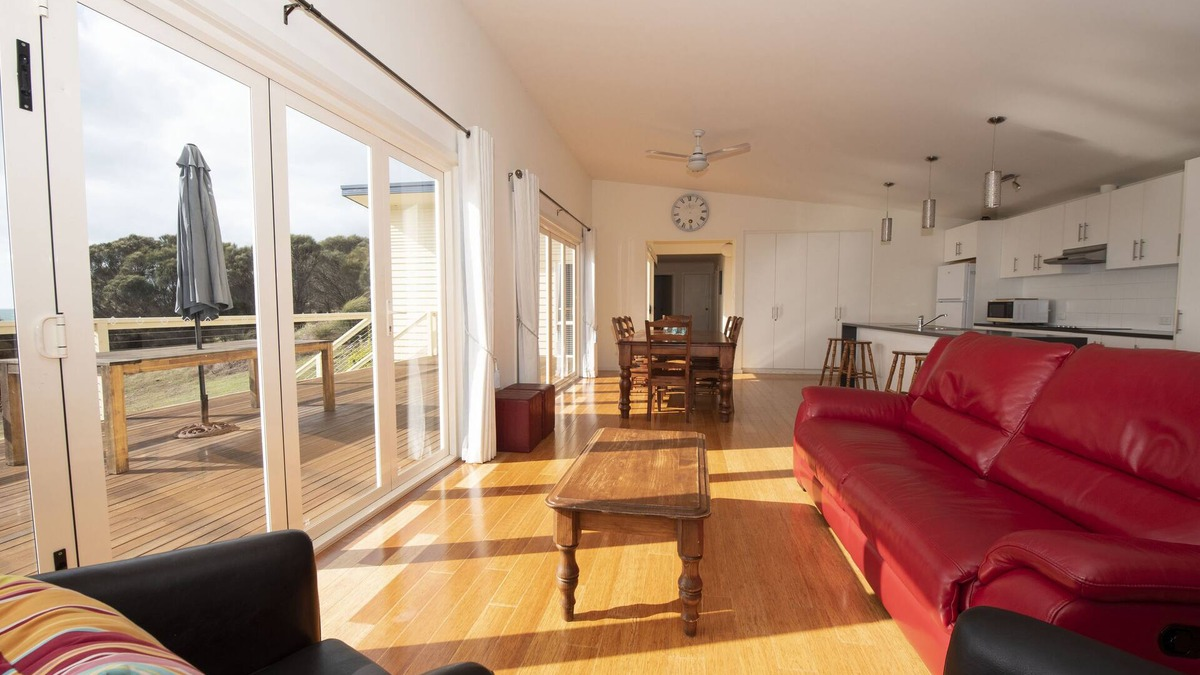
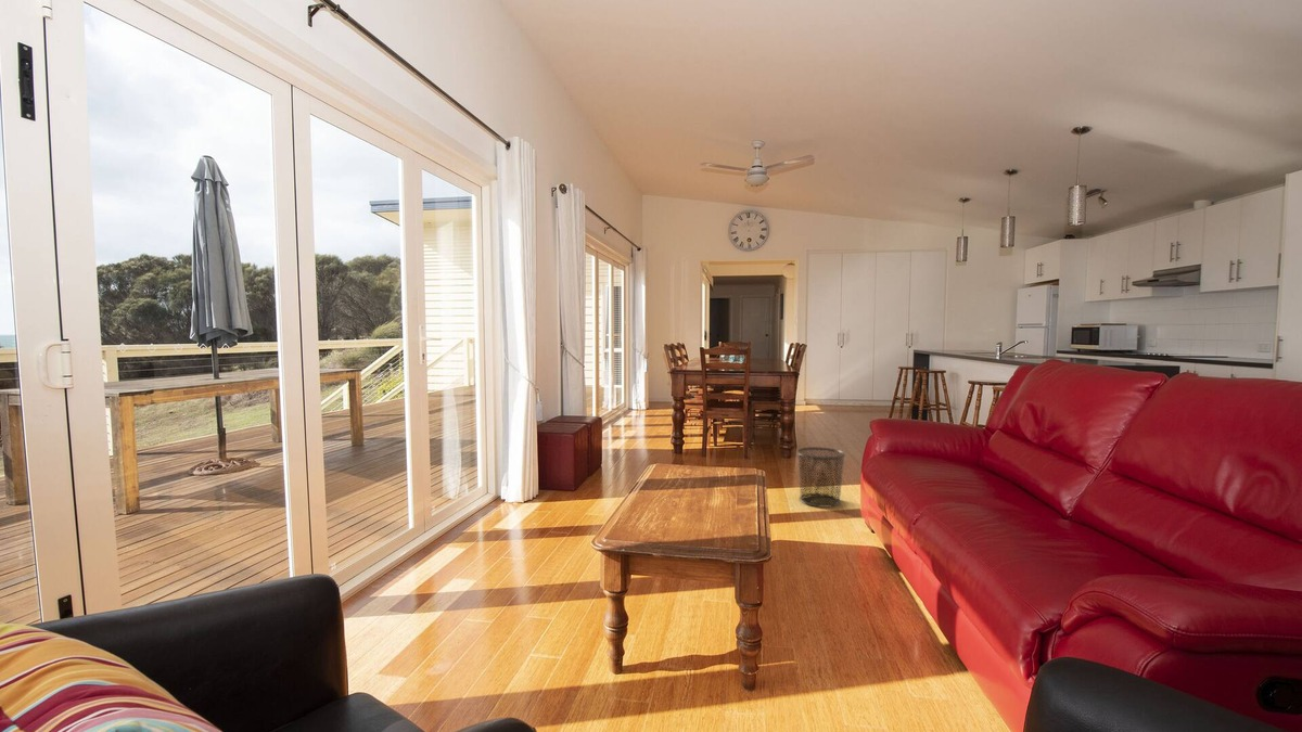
+ waste bin [795,446,846,509]
